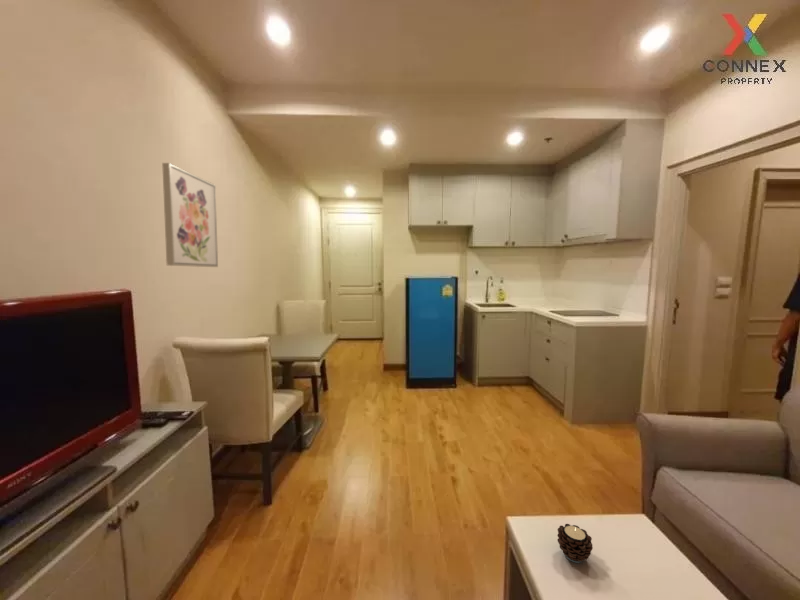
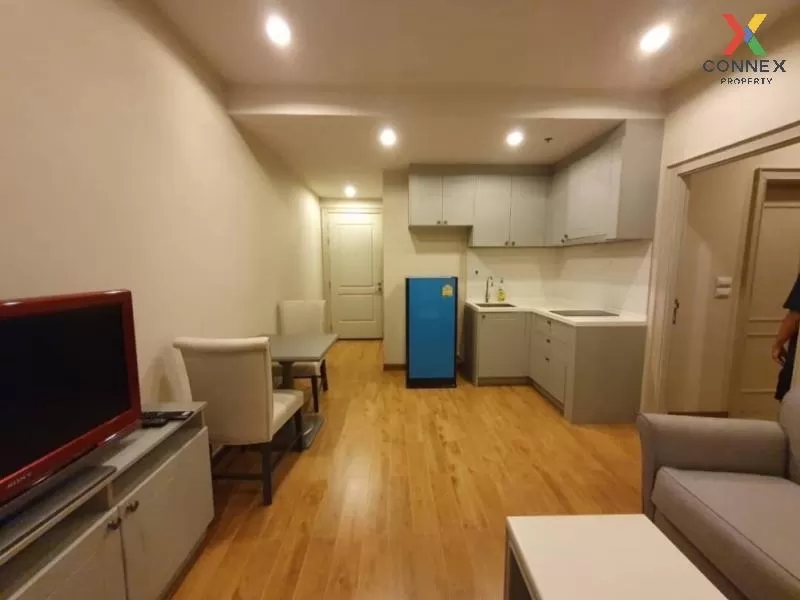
- wall art [161,162,219,268]
- candle [556,523,593,564]
